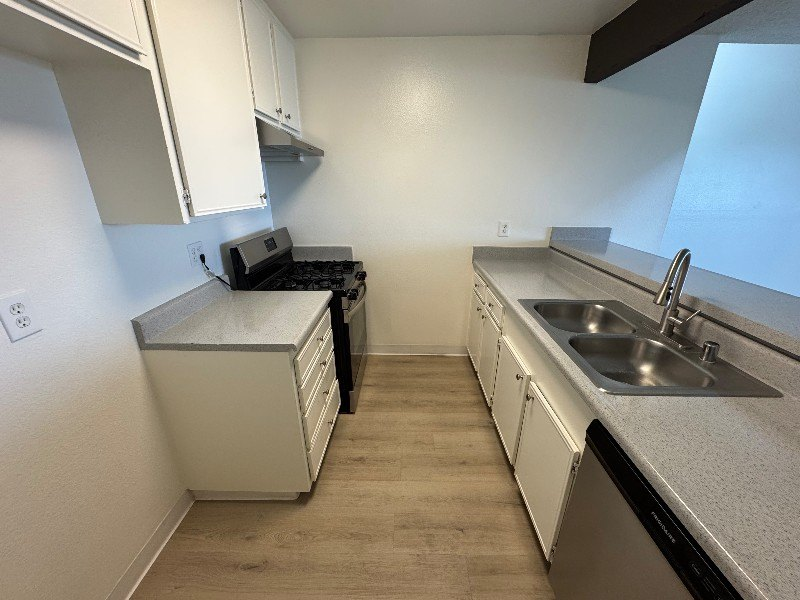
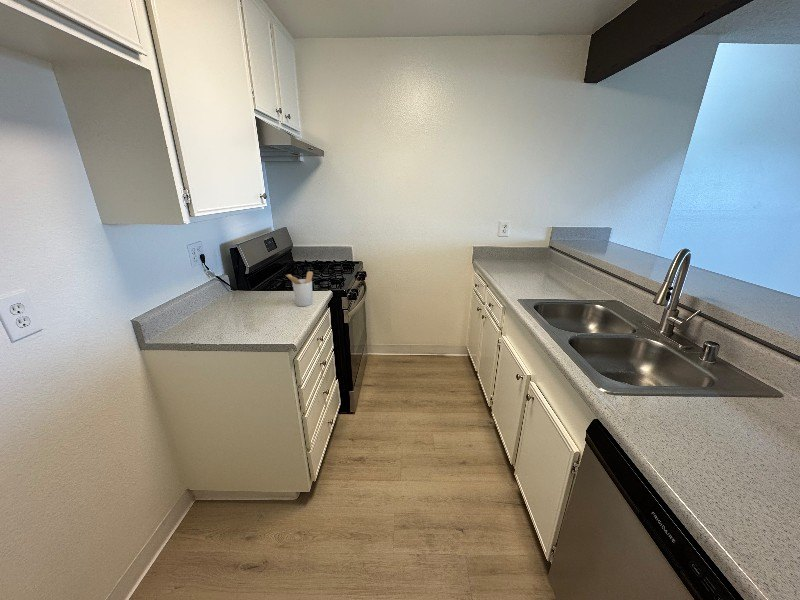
+ utensil holder [285,270,314,307]
